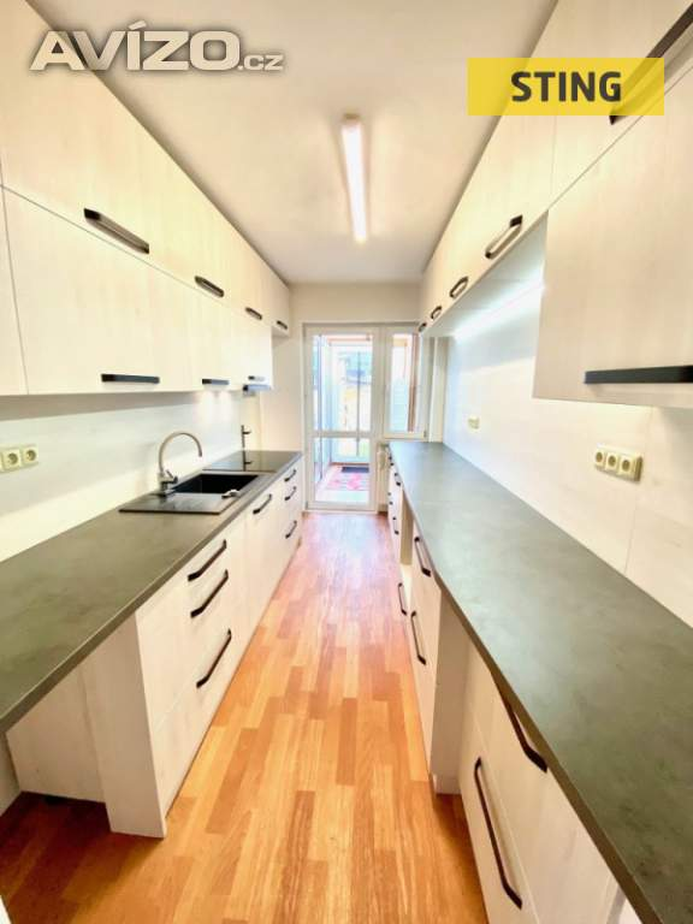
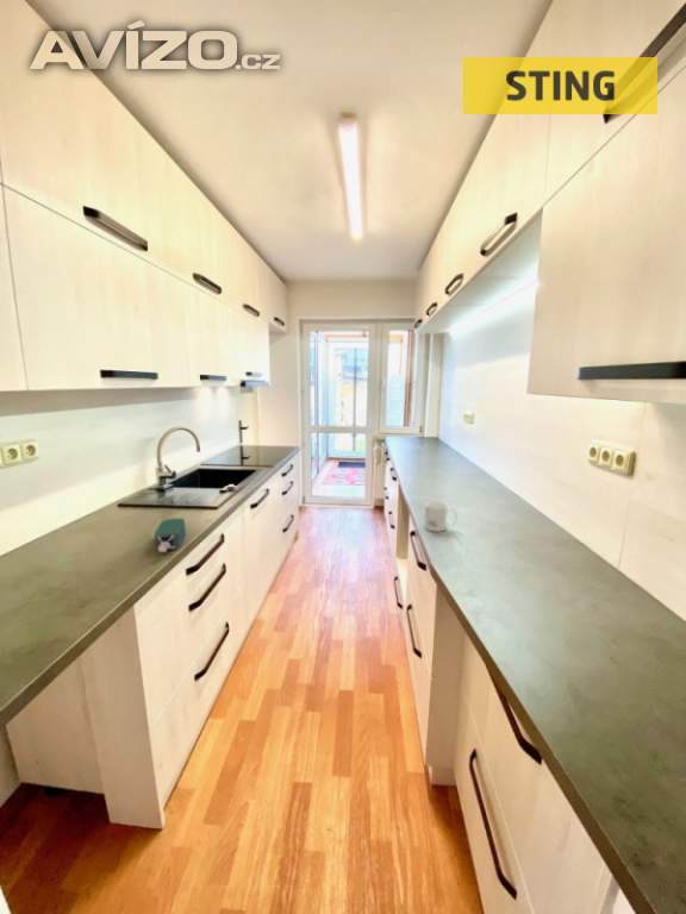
+ bottle [154,518,187,553]
+ mug [423,501,459,533]
